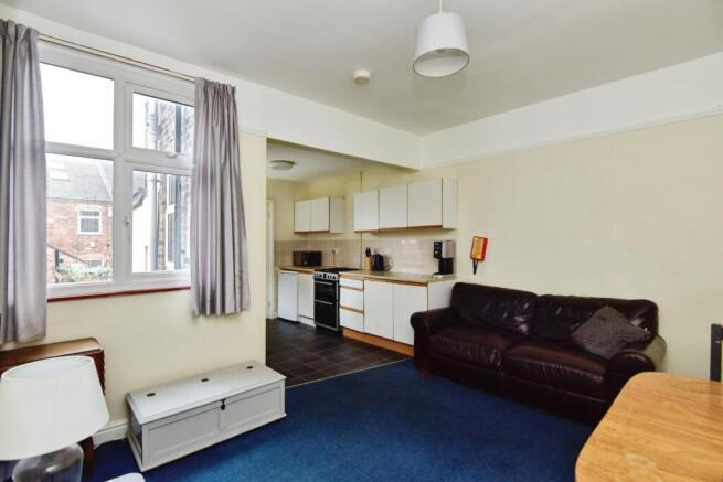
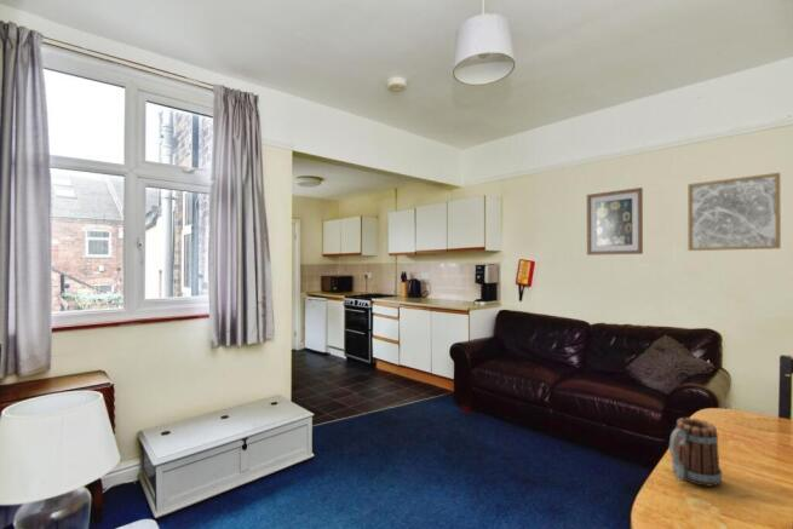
+ wall art [586,186,644,257]
+ mug [668,416,723,488]
+ wall art [686,172,782,252]
